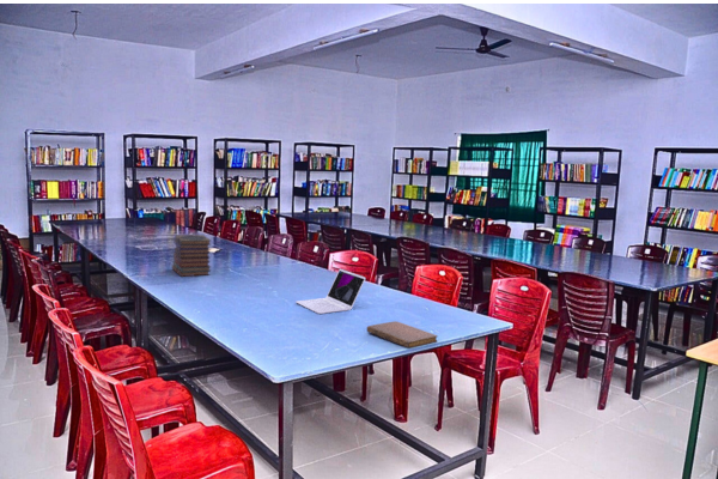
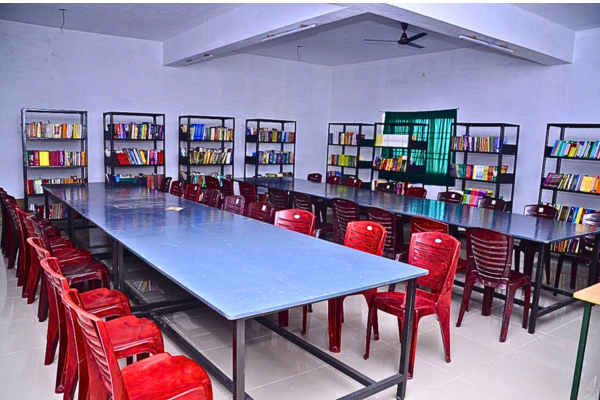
- notebook [366,320,439,350]
- book stack [171,234,212,278]
- laptop [294,268,366,315]
